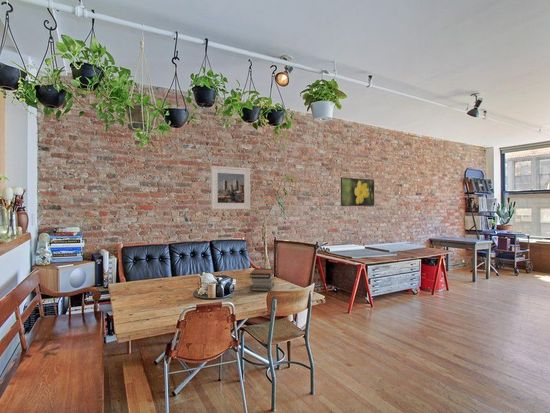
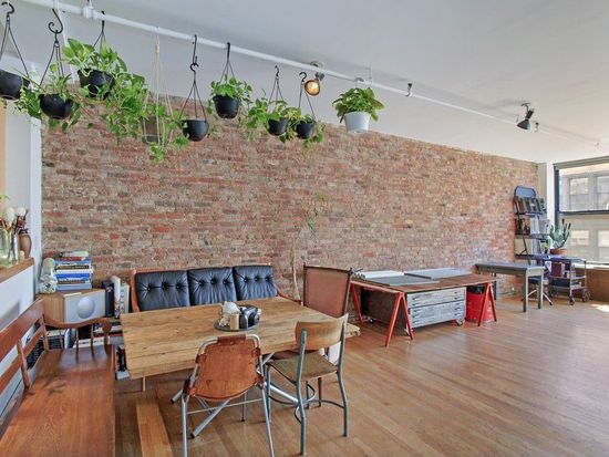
- book stack [249,268,275,292]
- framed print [210,165,251,210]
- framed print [340,177,375,207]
